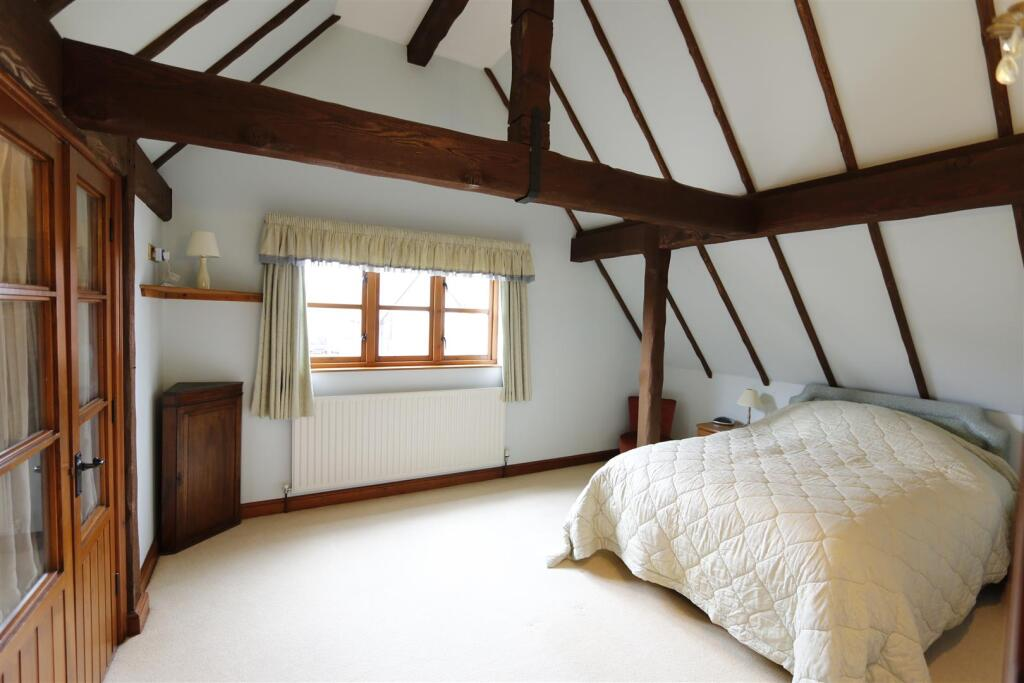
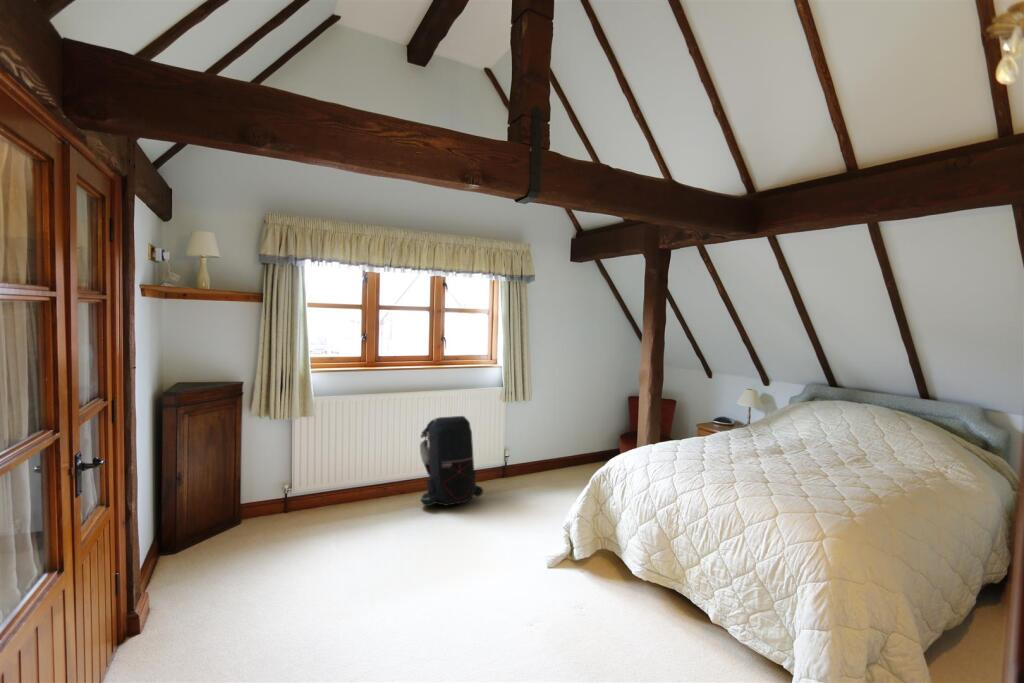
+ backpack [419,415,485,507]
